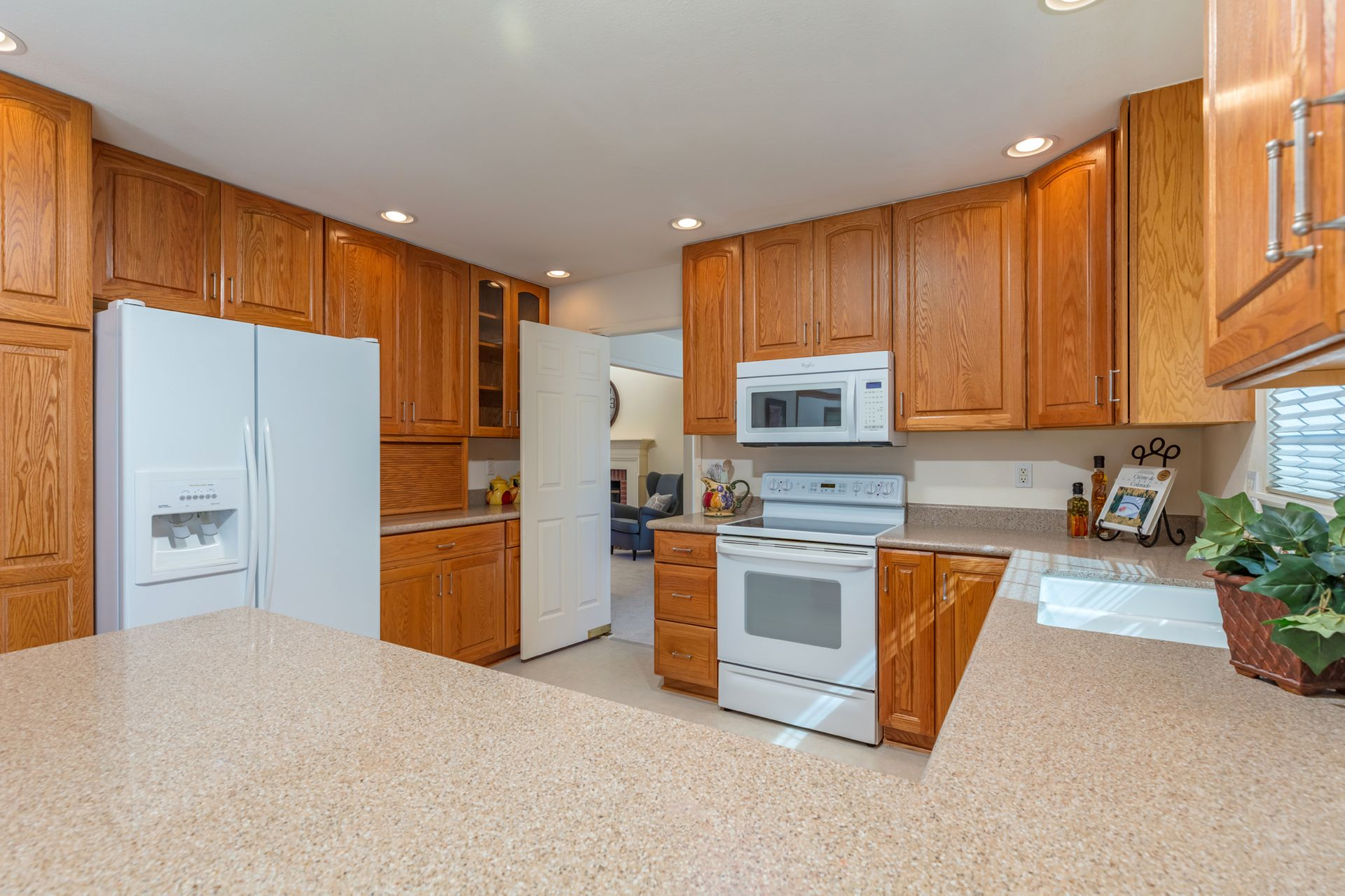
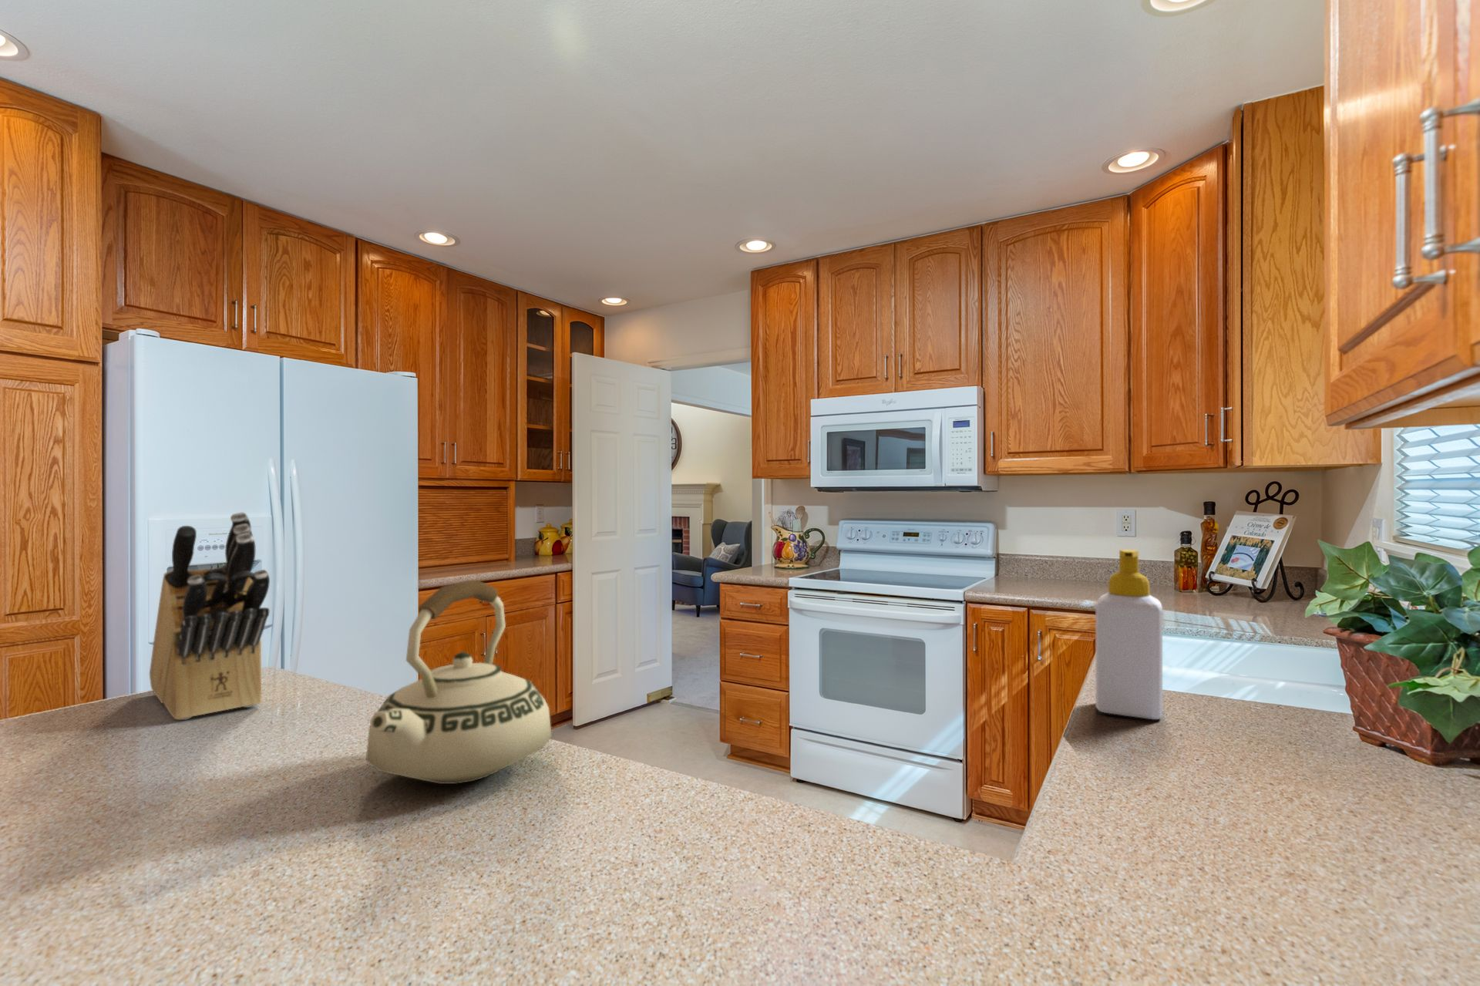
+ teakettle [365,580,552,785]
+ knife block [149,511,271,721]
+ soap bottle [1095,549,1163,720]
